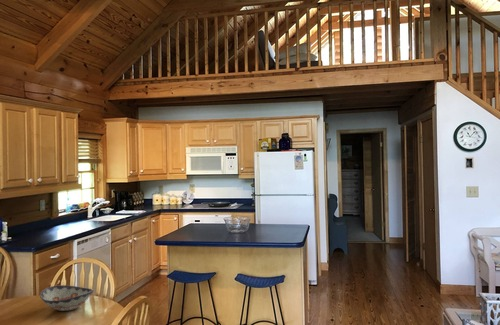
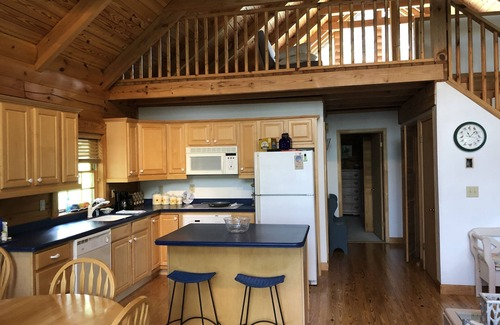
- decorative bowl [39,284,95,312]
